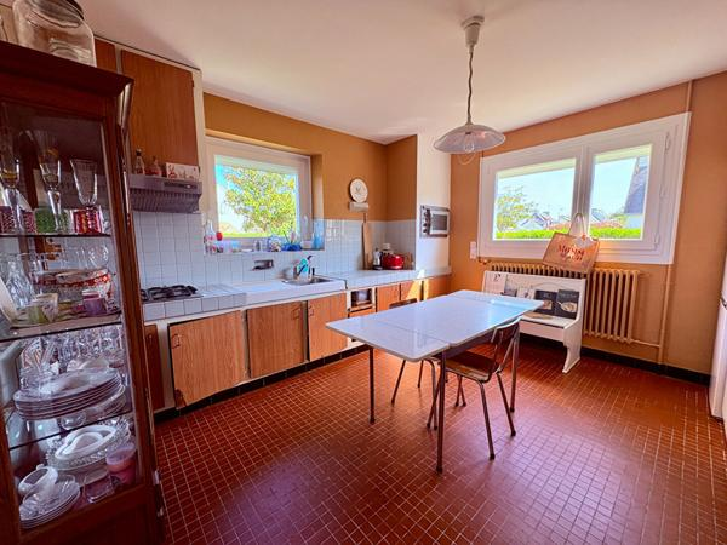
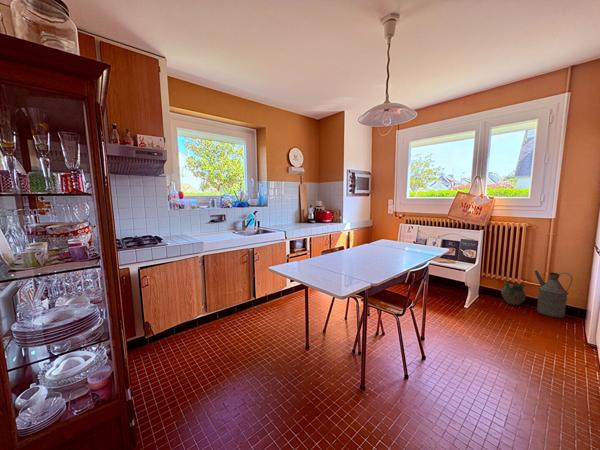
+ watering can [534,270,573,319]
+ ceramic jug [500,279,527,306]
